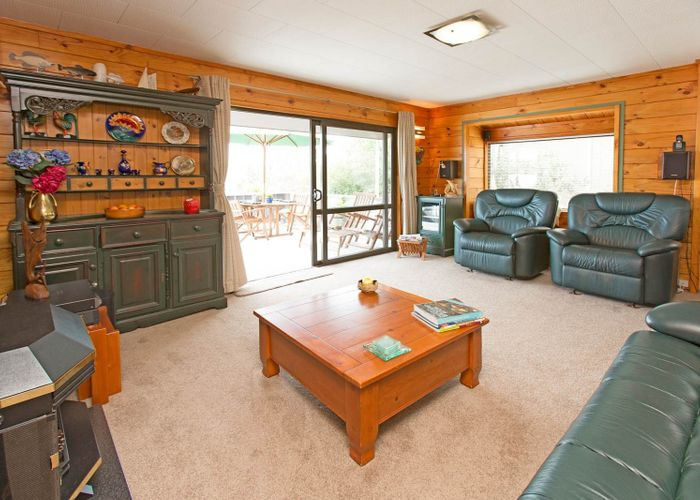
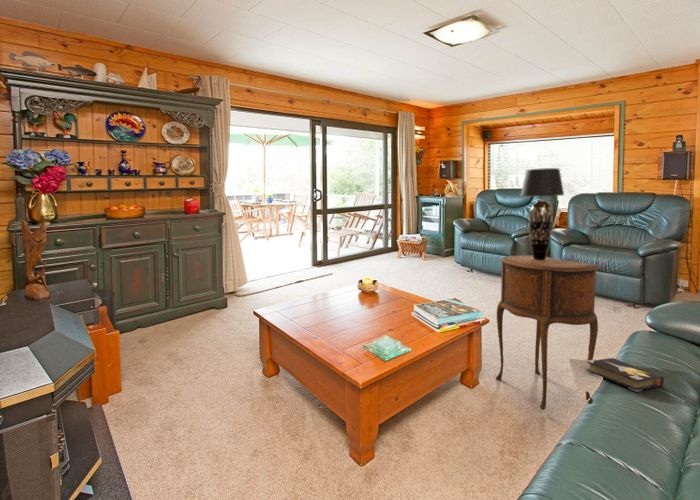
+ hardback book [586,357,665,393]
+ table lamp [519,167,565,260]
+ side table [495,254,600,411]
